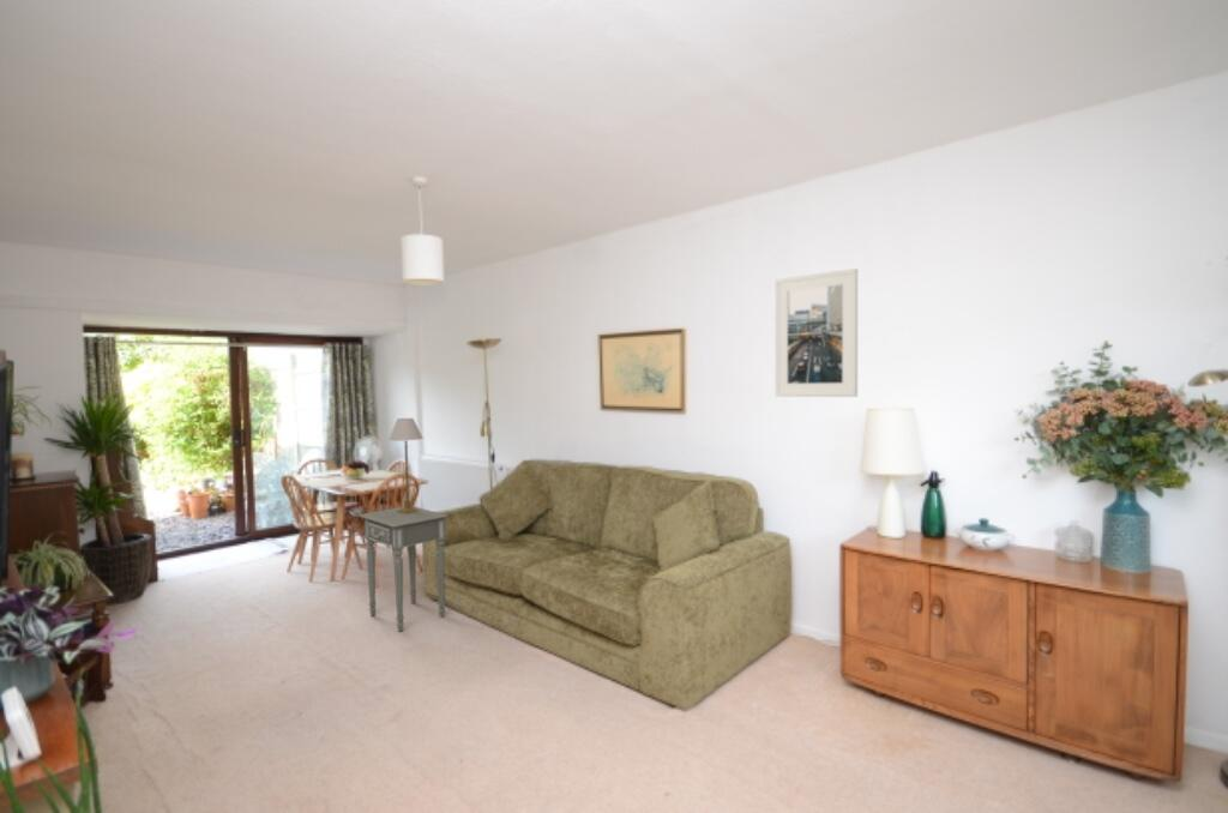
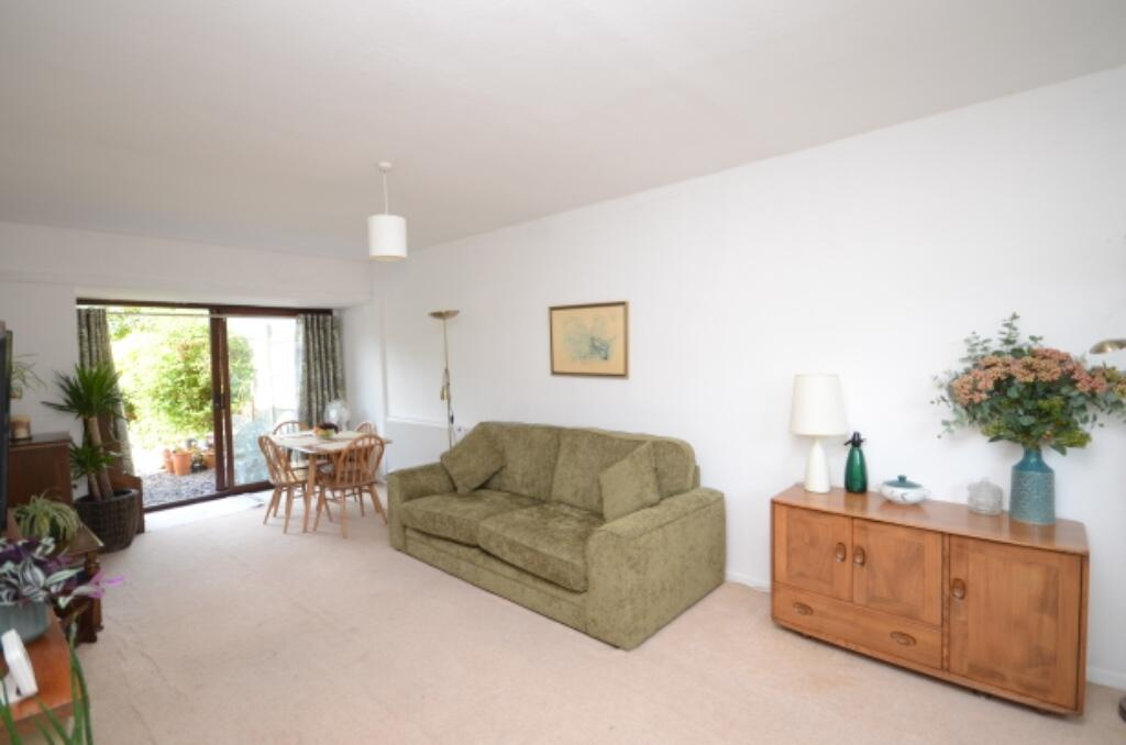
- table lamp [387,417,425,514]
- side table [359,505,449,632]
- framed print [773,267,859,398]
